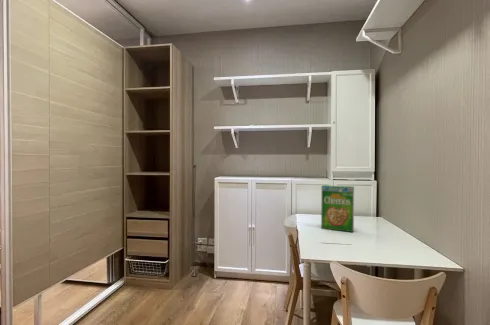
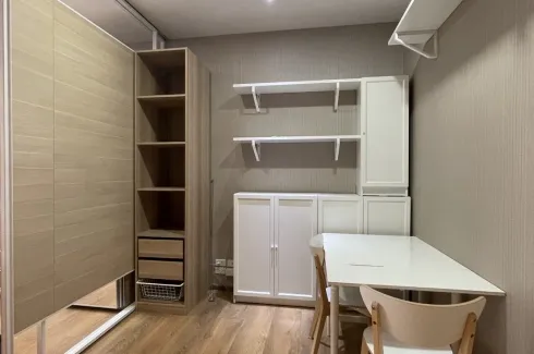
- cereal box [320,184,355,233]
